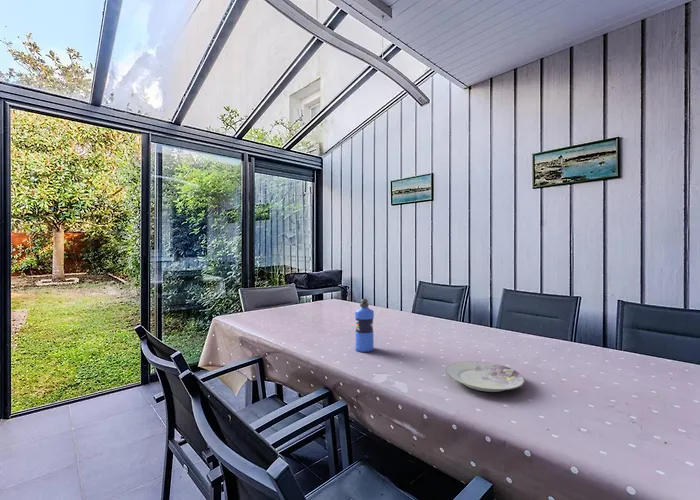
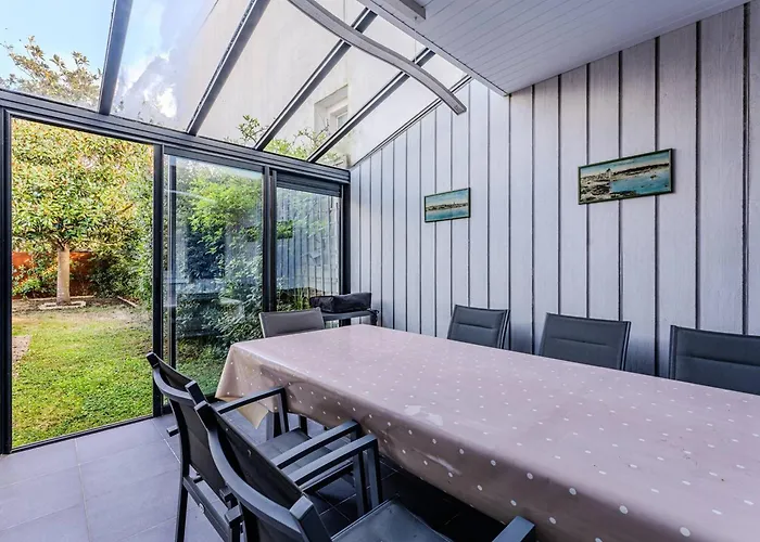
- water bottle [354,298,375,353]
- plate [445,360,526,393]
